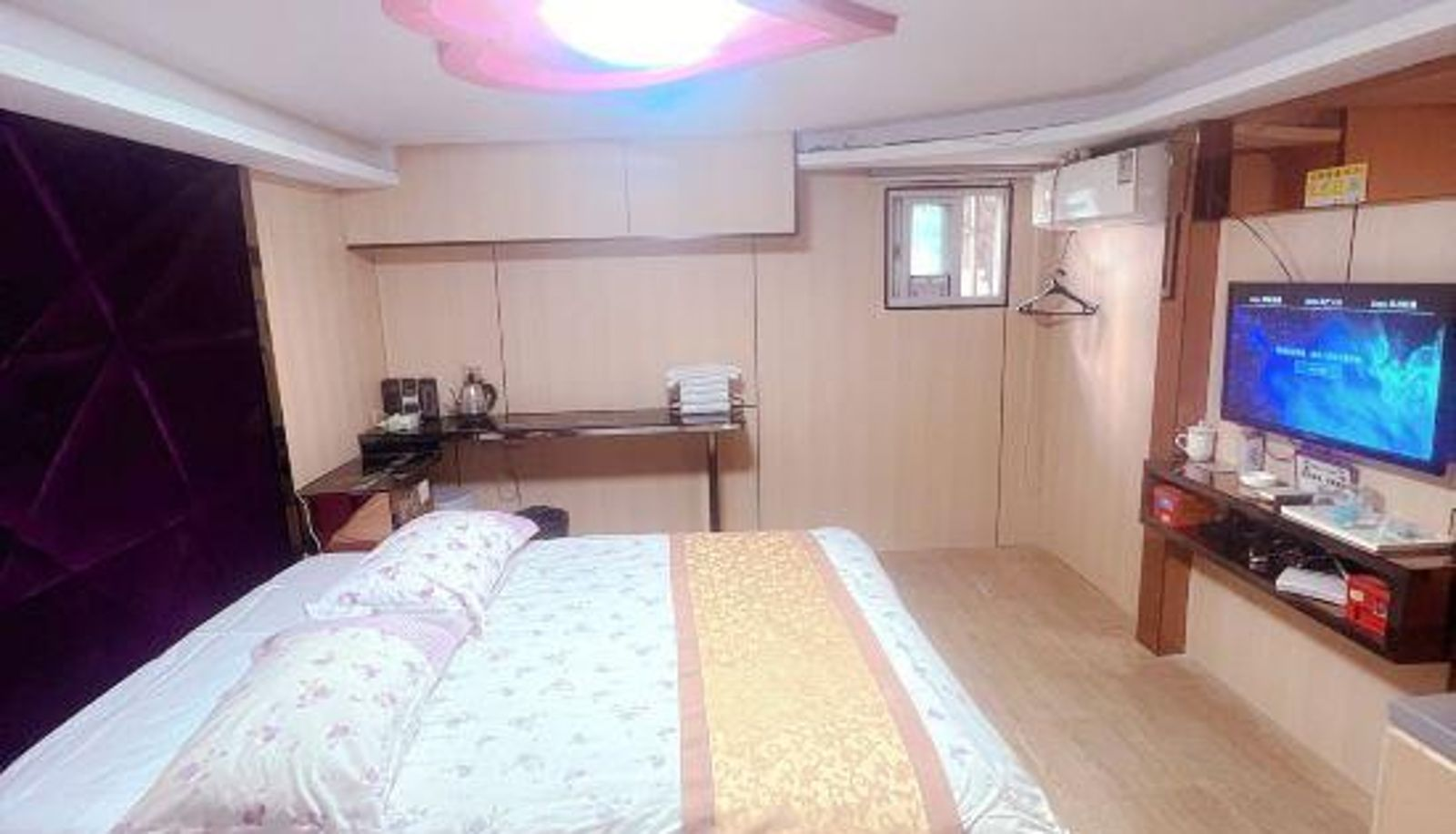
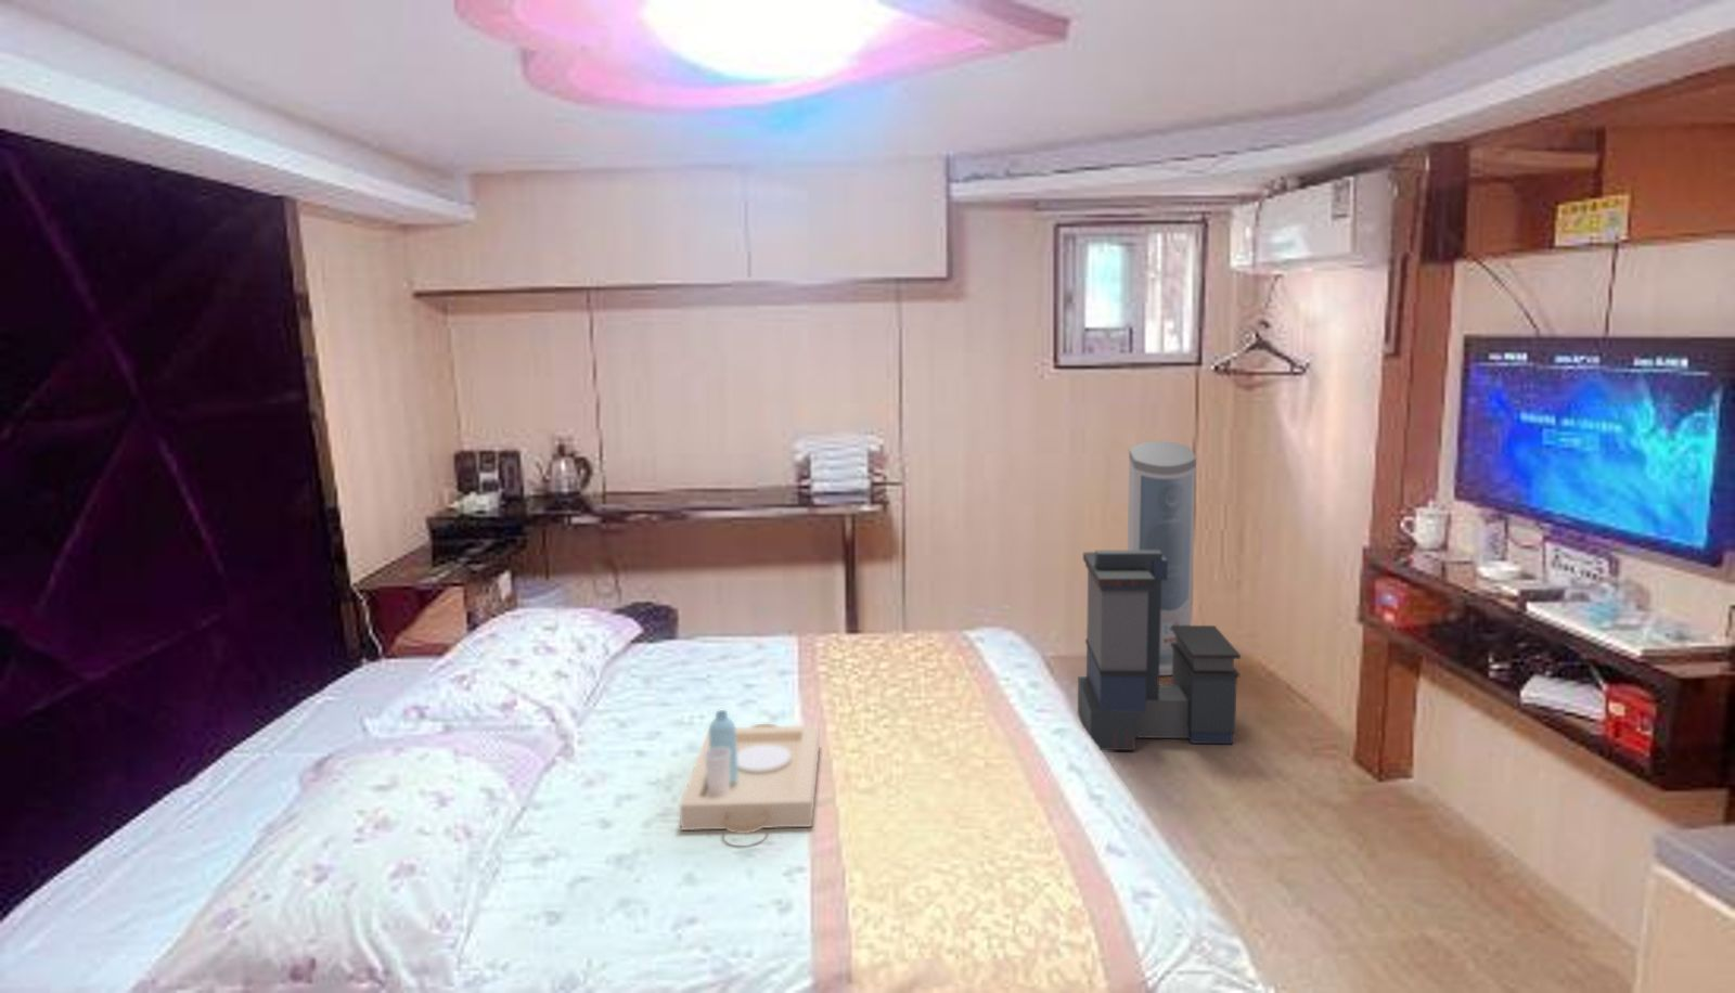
+ serving tray [679,708,821,835]
+ storage bin [1077,550,1242,751]
+ air purifier [1126,441,1198,676]
